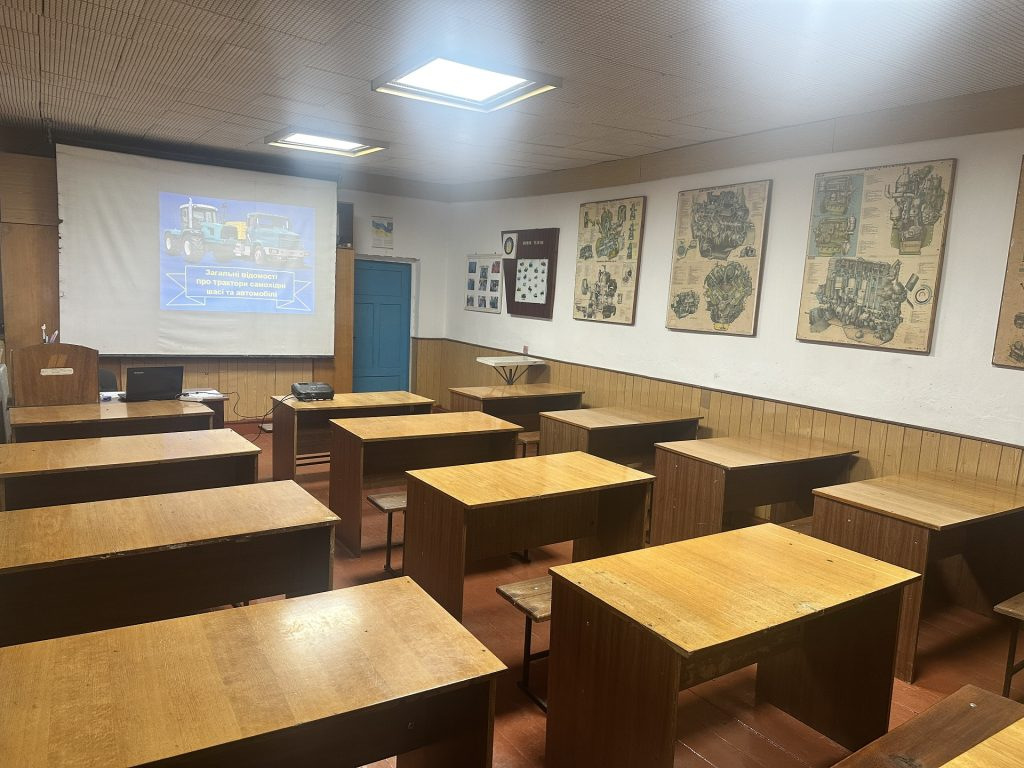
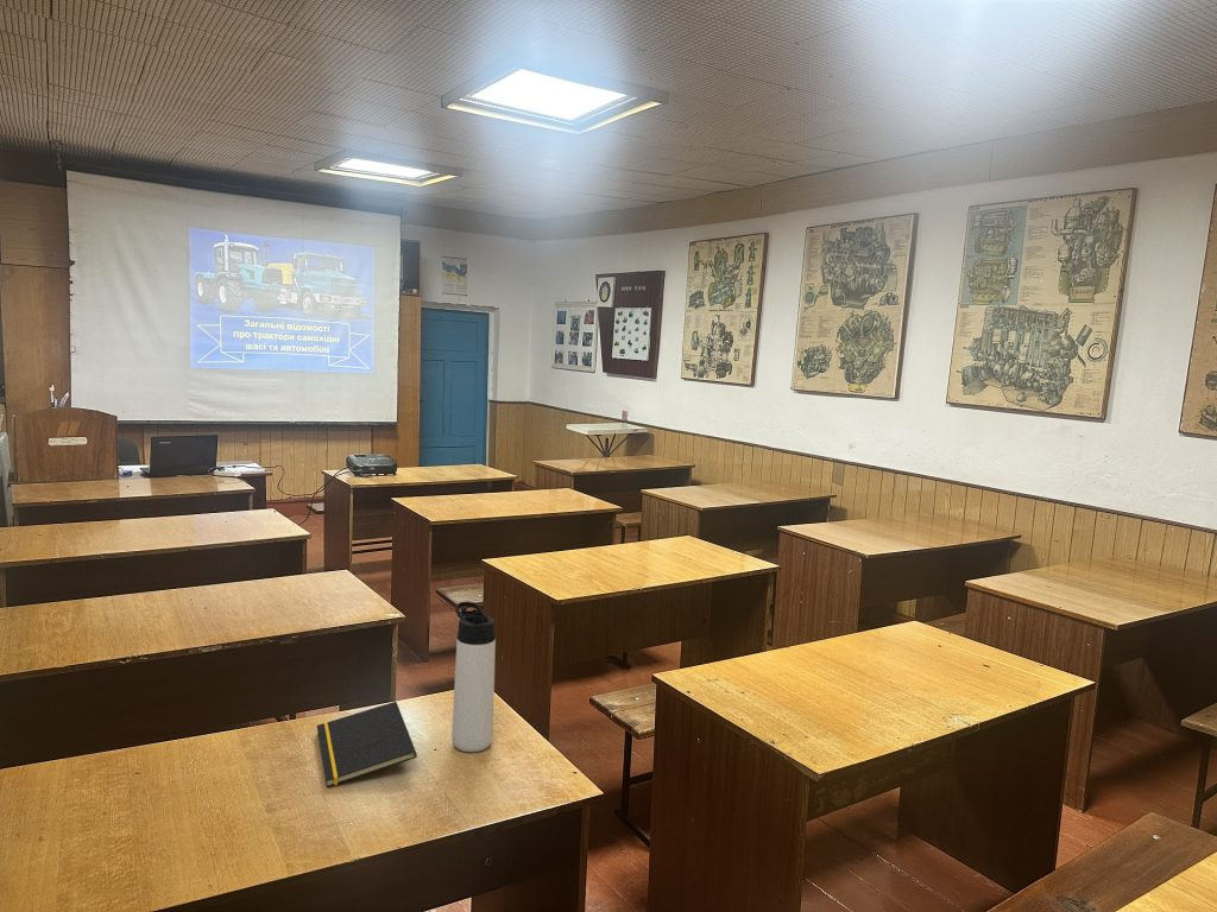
+ notepad [316,701,418,788]
+ thermos bottle [450,601,497,753]
